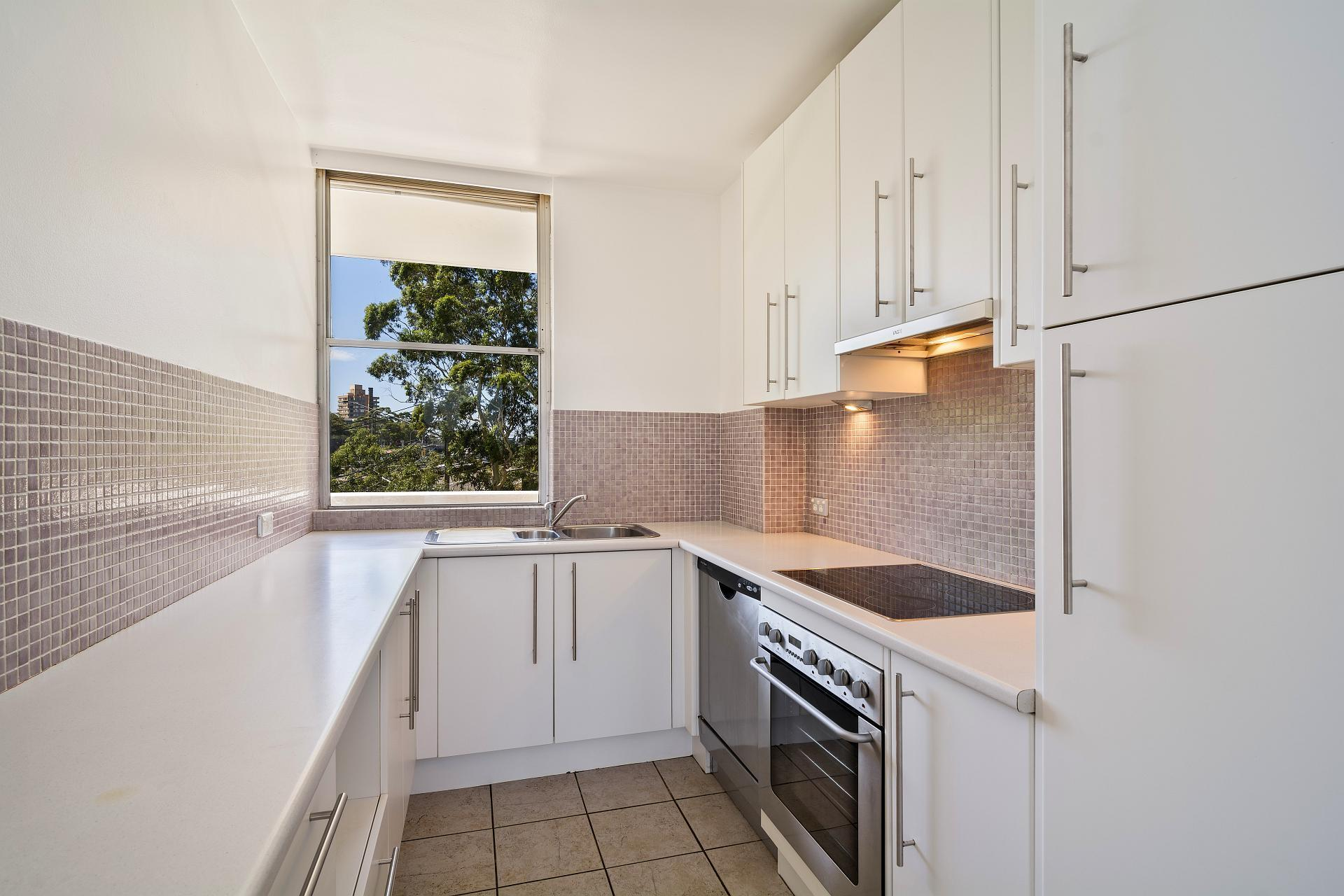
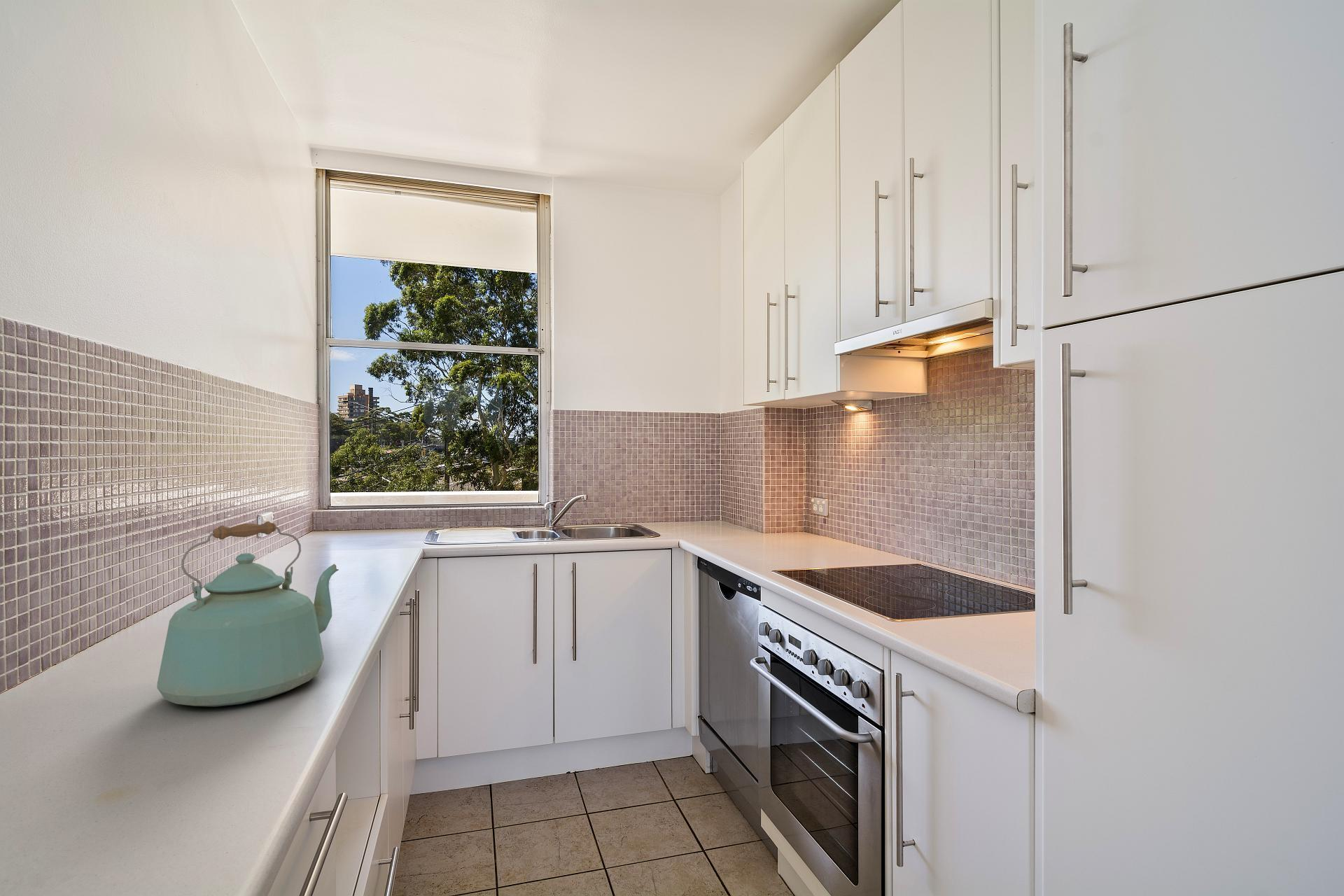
+ kettle [156,521,339,707]
